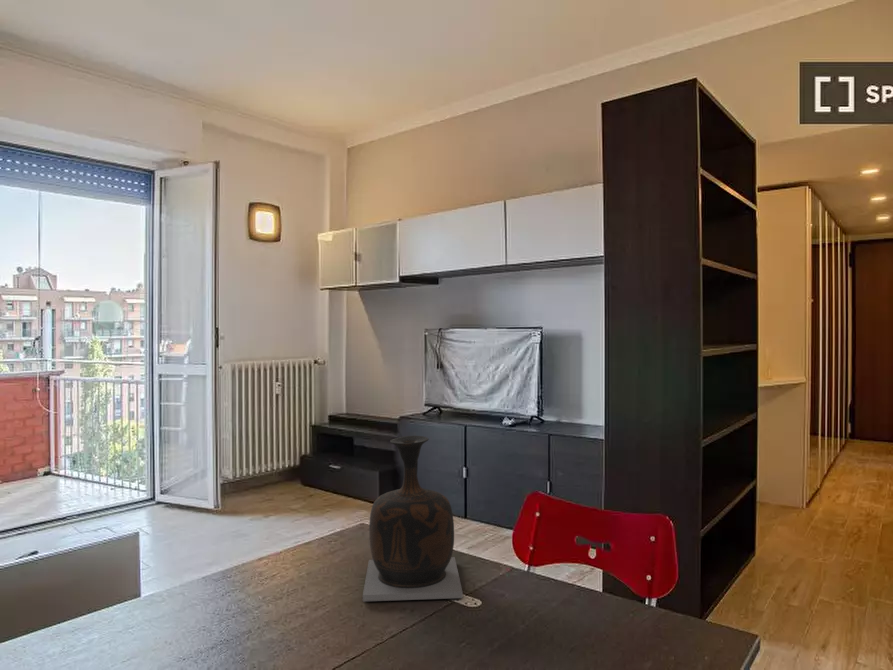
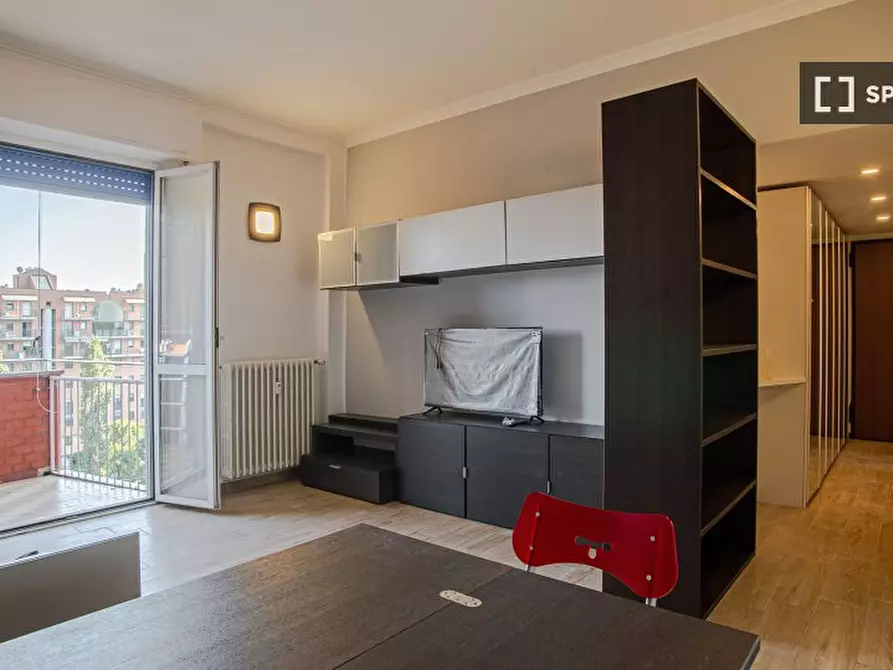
- vase [362,435,464,602]
